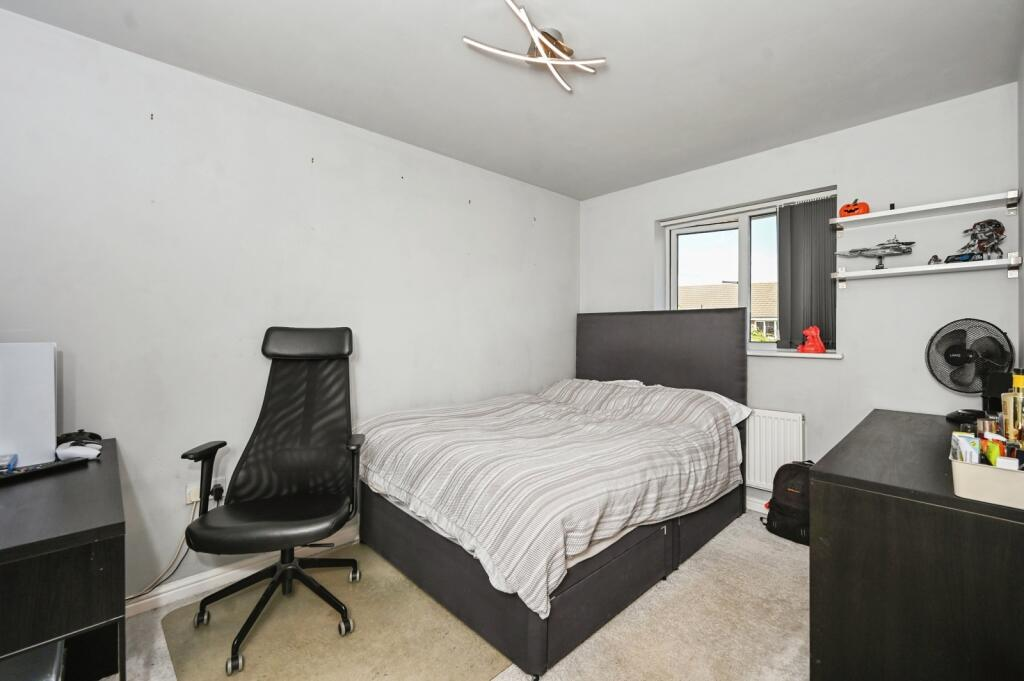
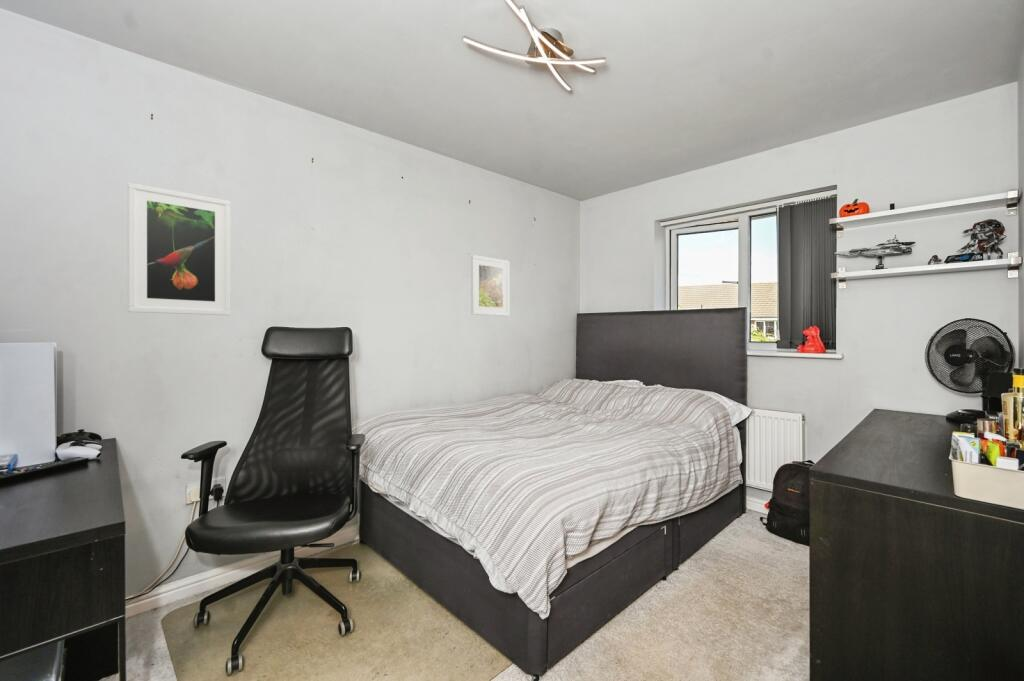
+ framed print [470,254,510,317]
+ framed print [127,182,232,316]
